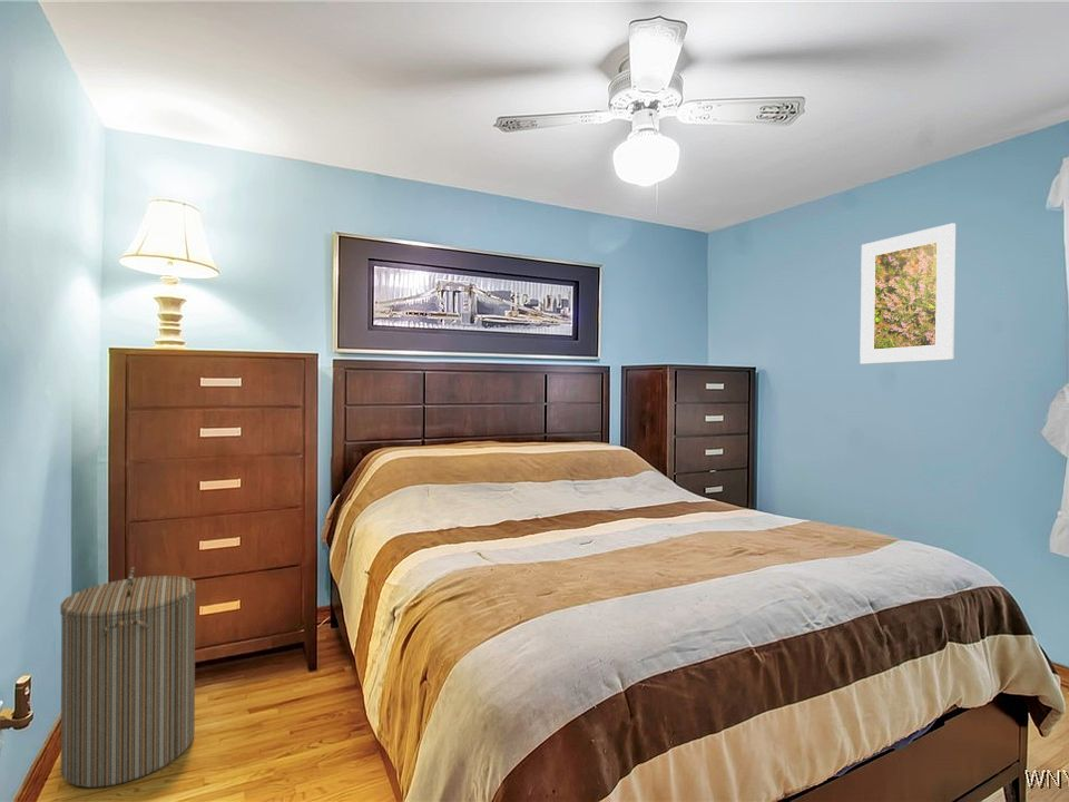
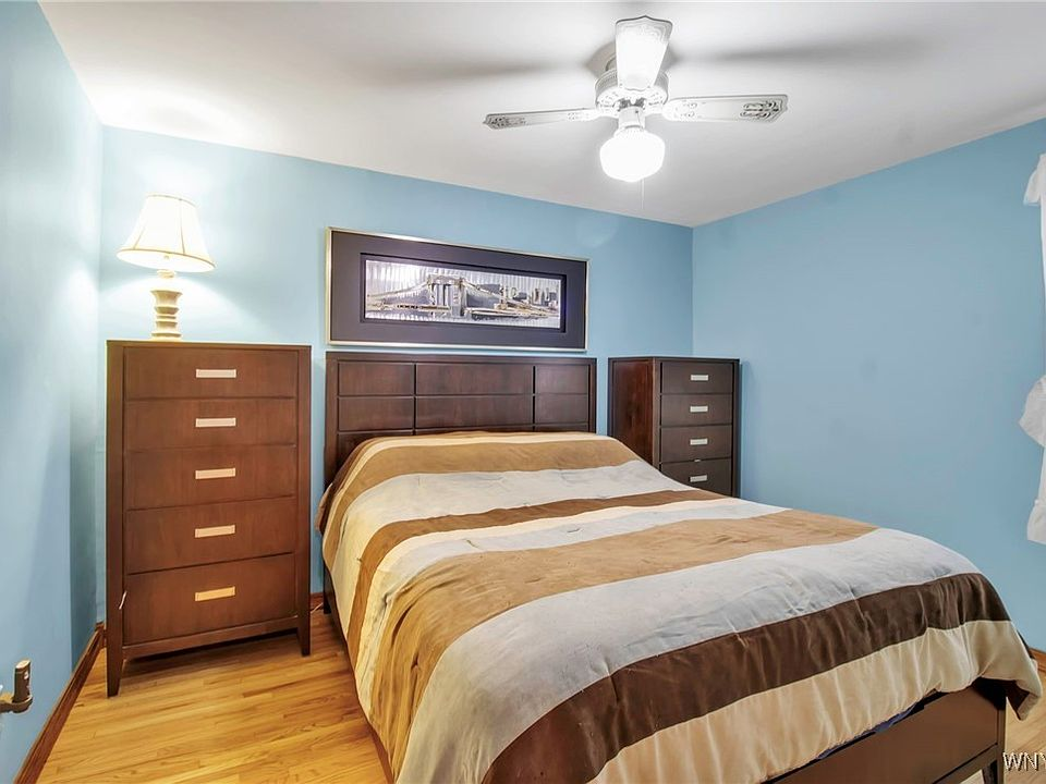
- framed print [859,222,957,365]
- laundry hamper [59,566,197,789]
